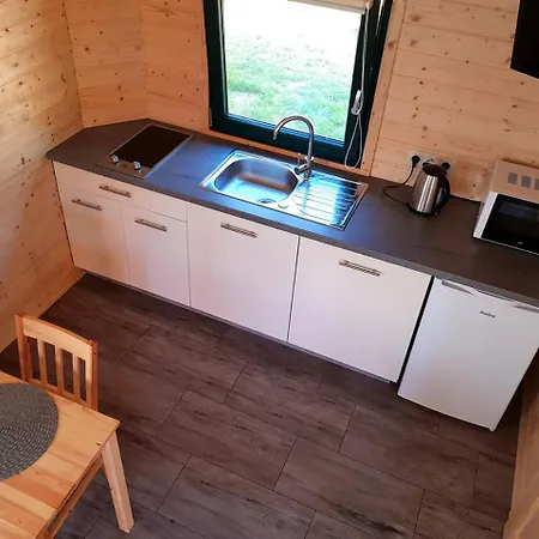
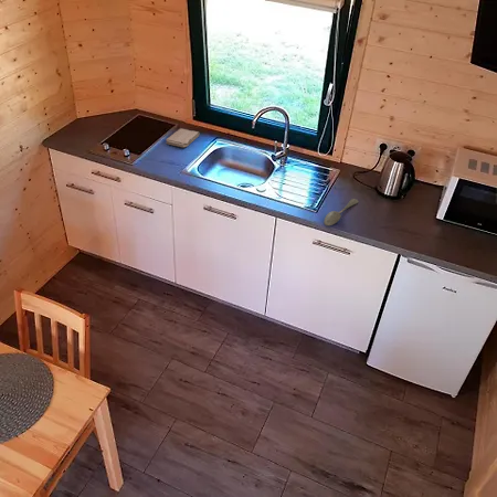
+ washcloth [165,128,201,148]
+ spoon [322,198,360,226]
